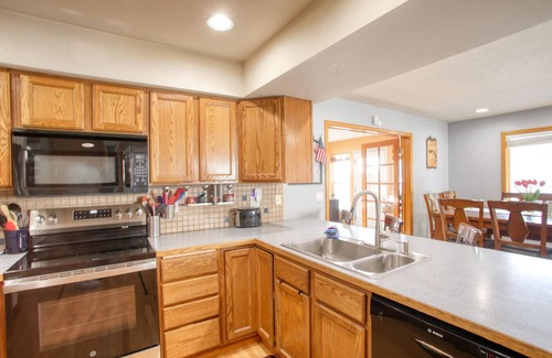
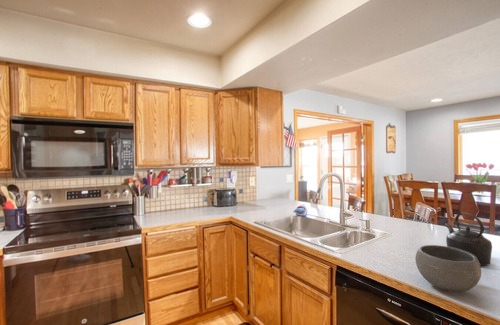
+ kettle [444,211,493,267]
+ bowl [415,244,482,293]
